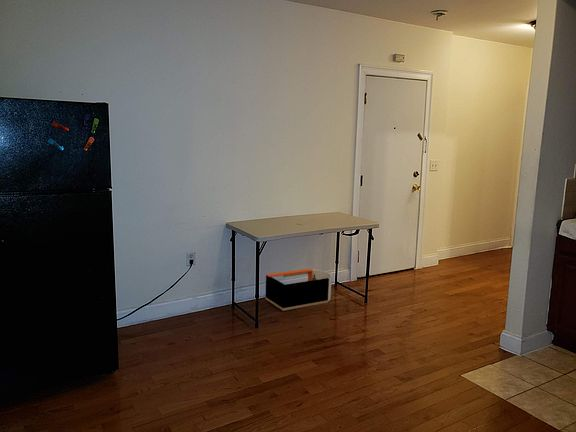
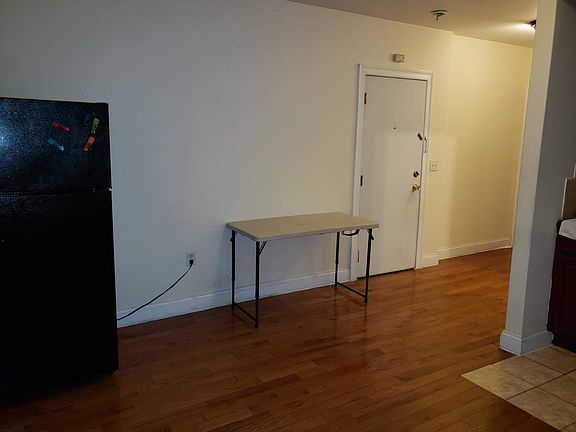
- storage bin [264,268,333,312]
